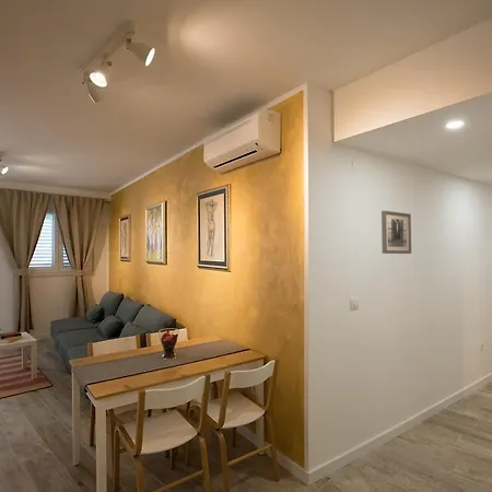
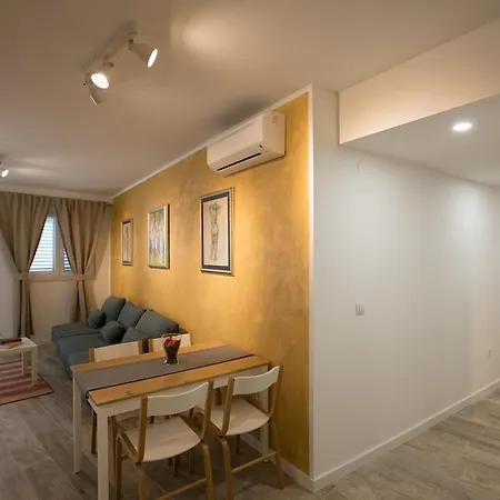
- wall art [380,210,412,255]
